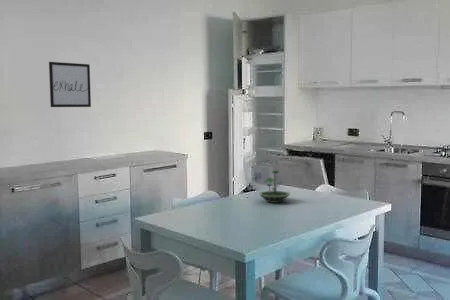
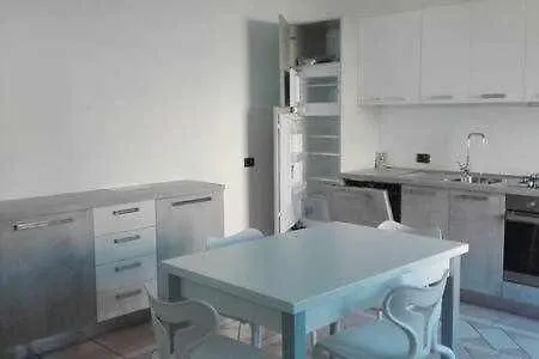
- terrarium [258,169,291,204]
- wall art [48,61,92,108]
